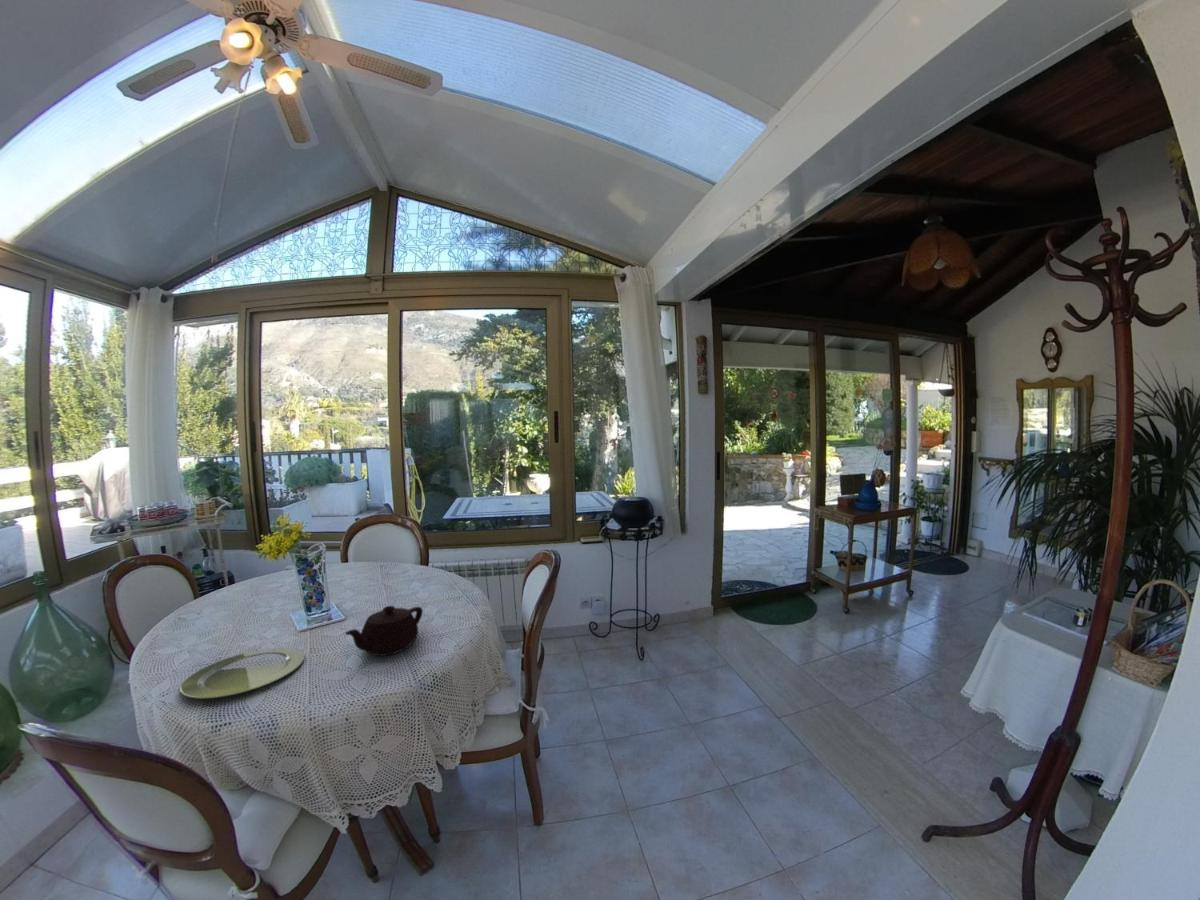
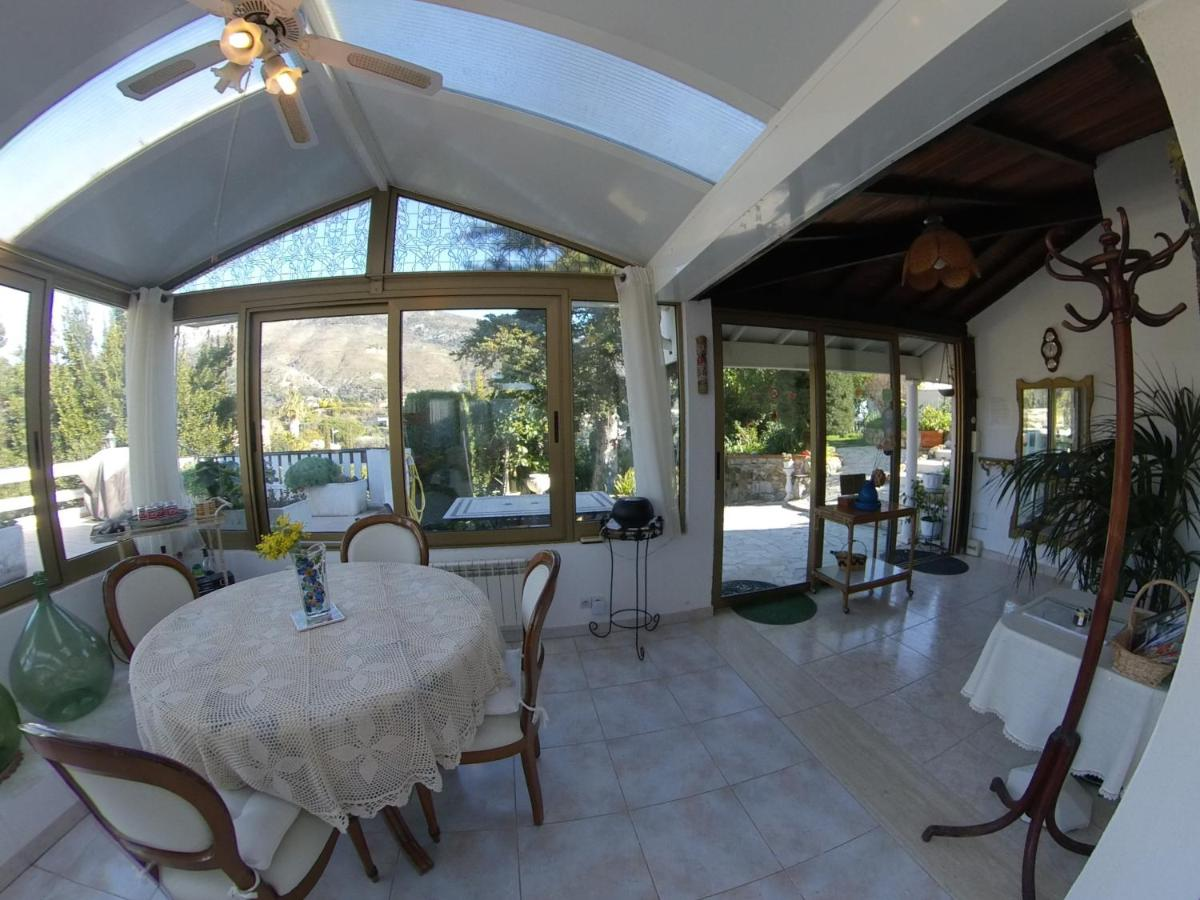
- plate [179,647,305,700]
- teapot [344,605,424,657]
